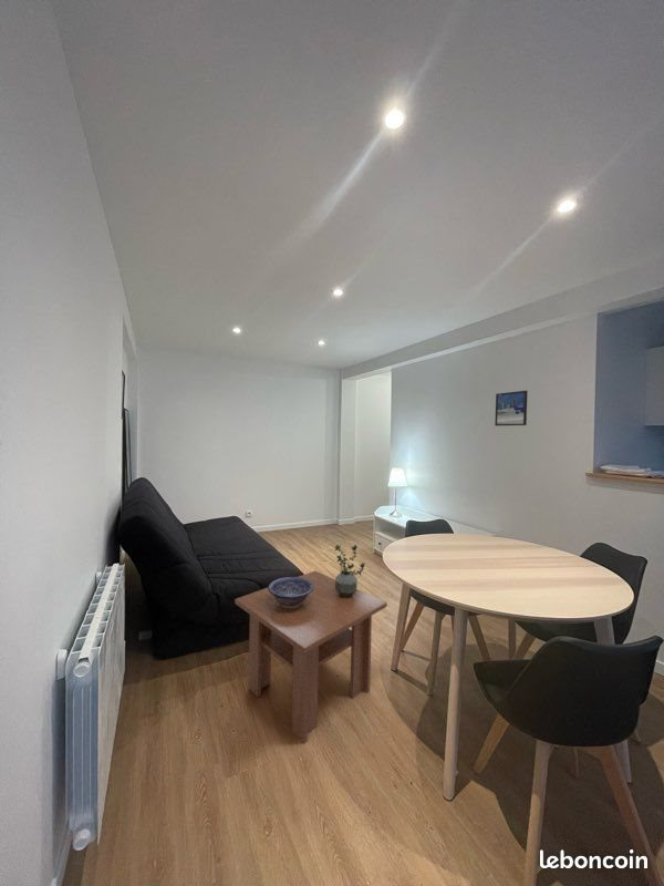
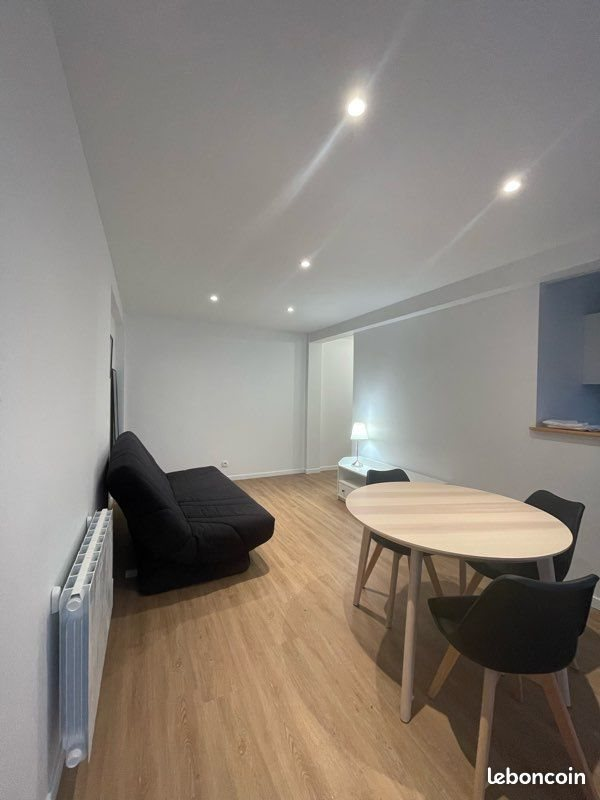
- decorative bowl [267,576,314,608]
- coffee table [234,569,388,745]
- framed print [494,390,529,426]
- potted plant [333,543,366,597]
